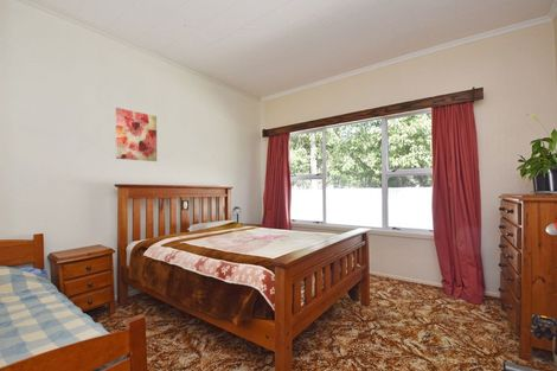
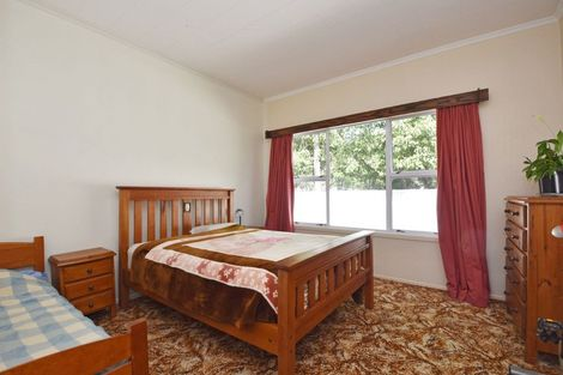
- wall art [115,107,158,162]
